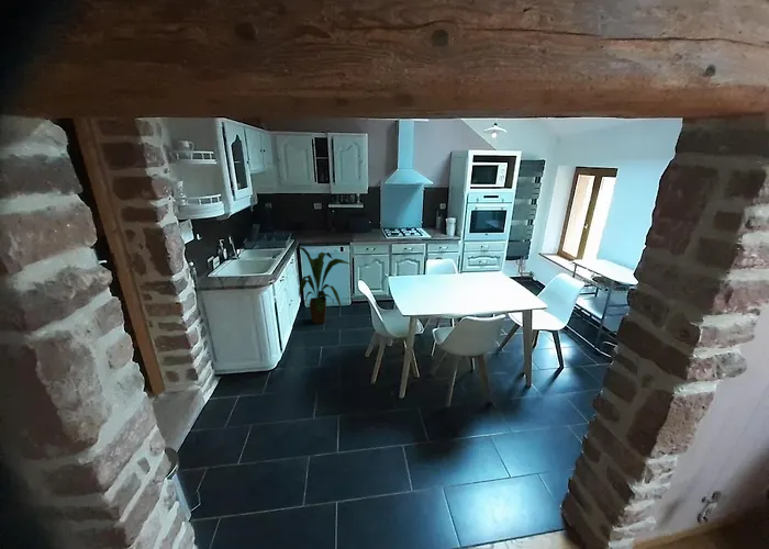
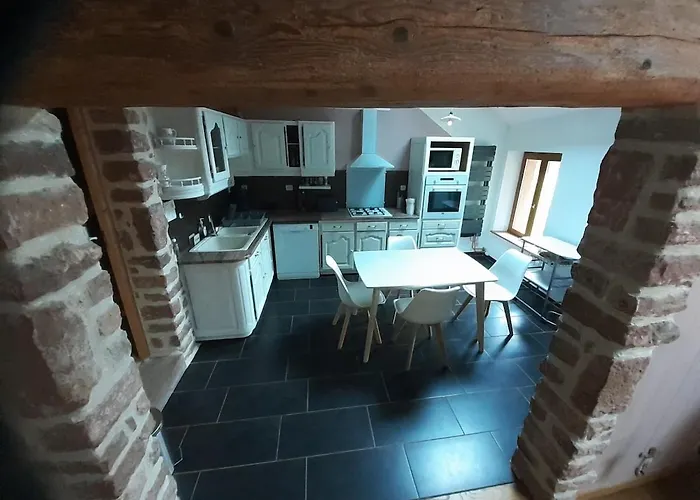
- house plant [290,245,352,325]
